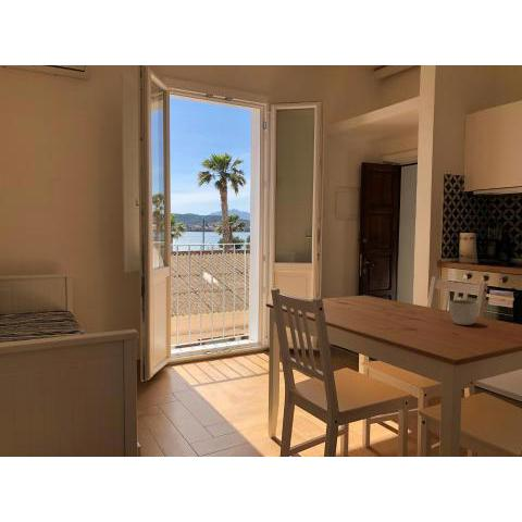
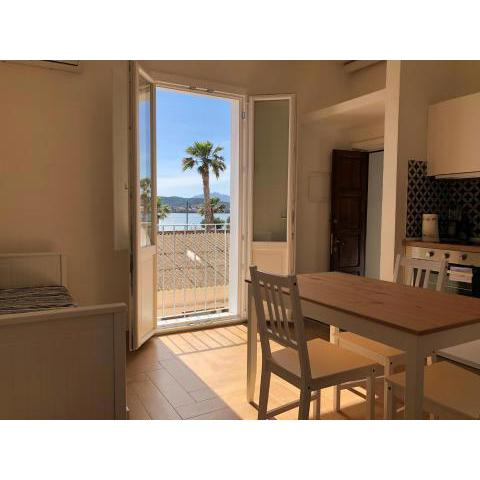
- cup [448,296,480,326]
